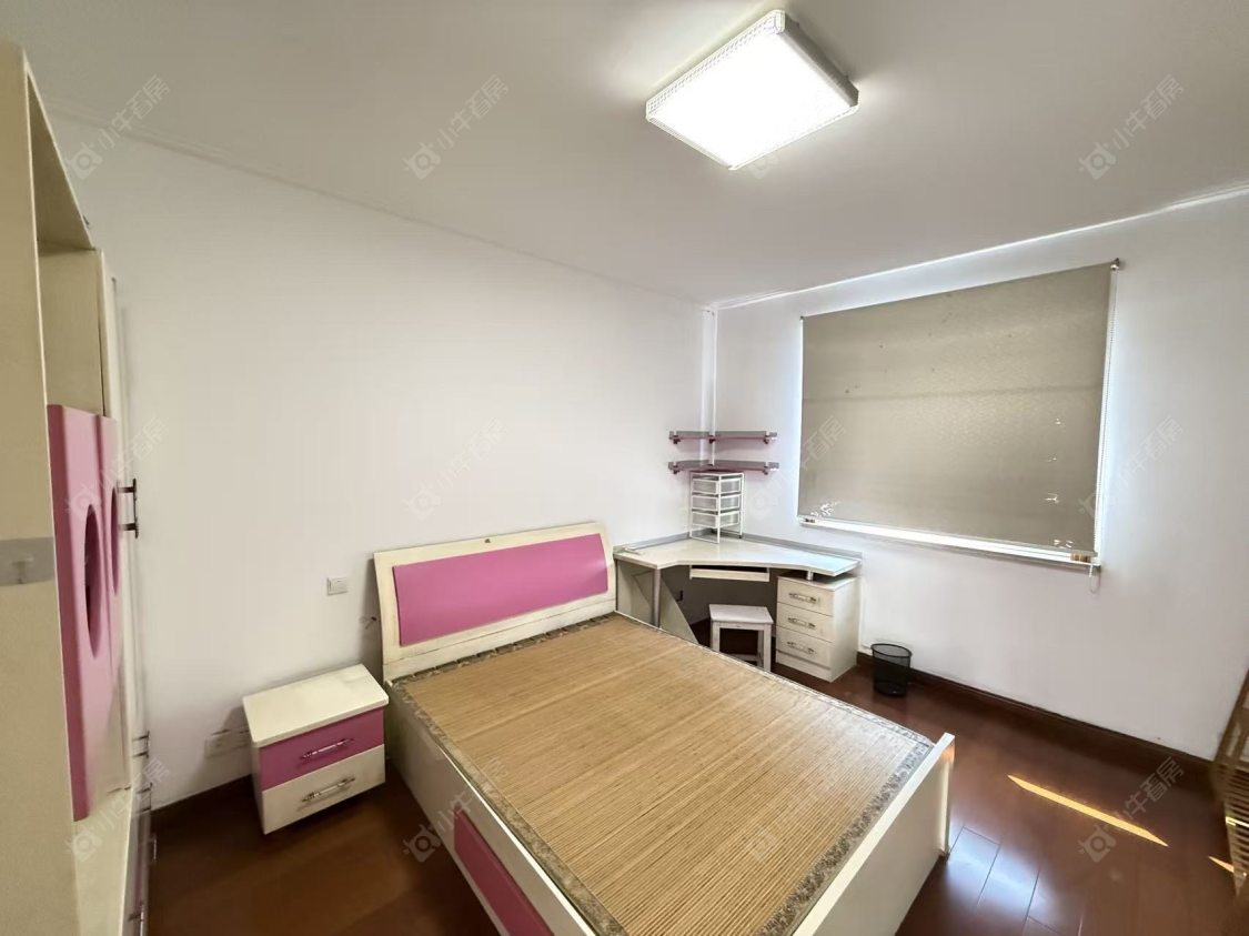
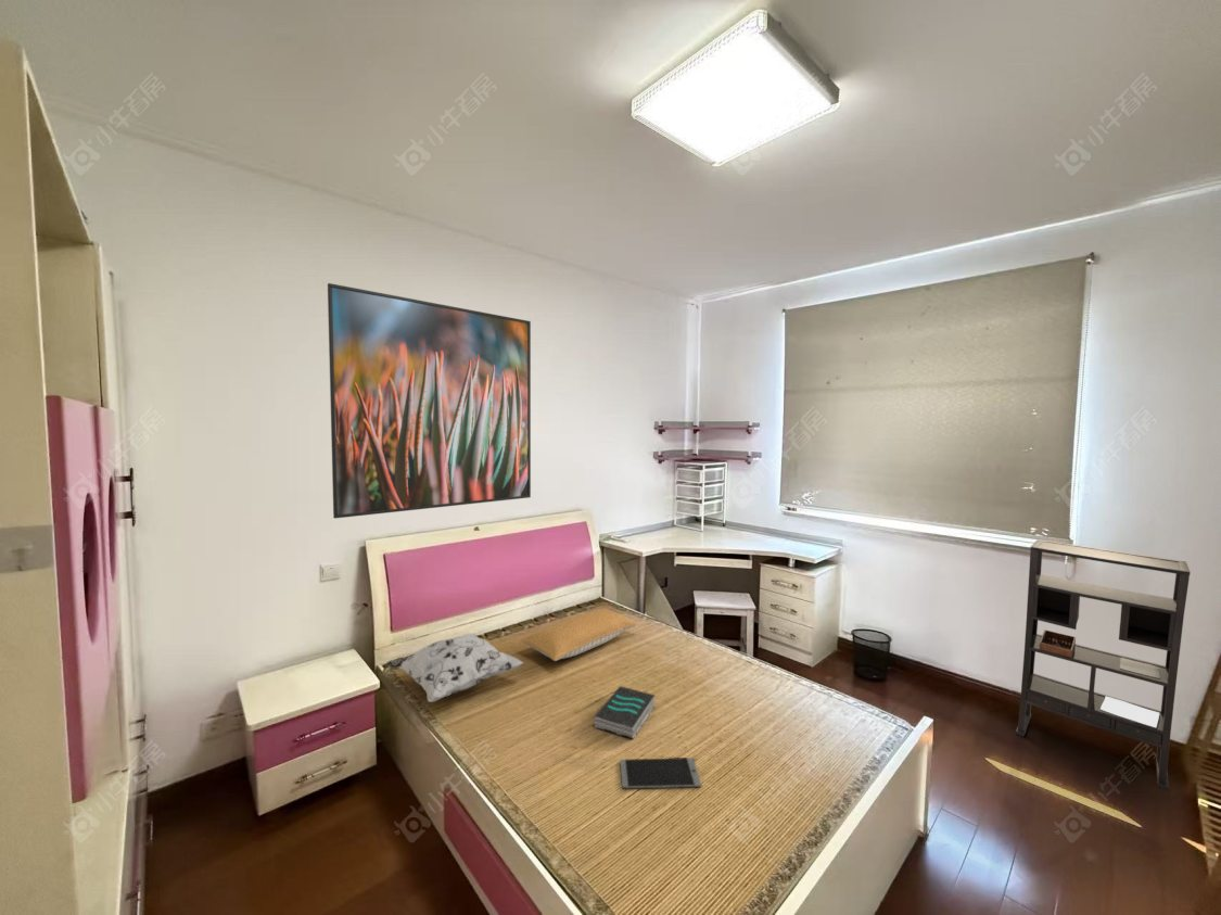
+ book [594,685,657,740]
+ pillow [519,608,638,662]
+ tablet [619,757,702,789]
+ decorative pillow [386,632,524,703]
+ bookshelf [1015,538,1192,791]
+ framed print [327,282,532,520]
